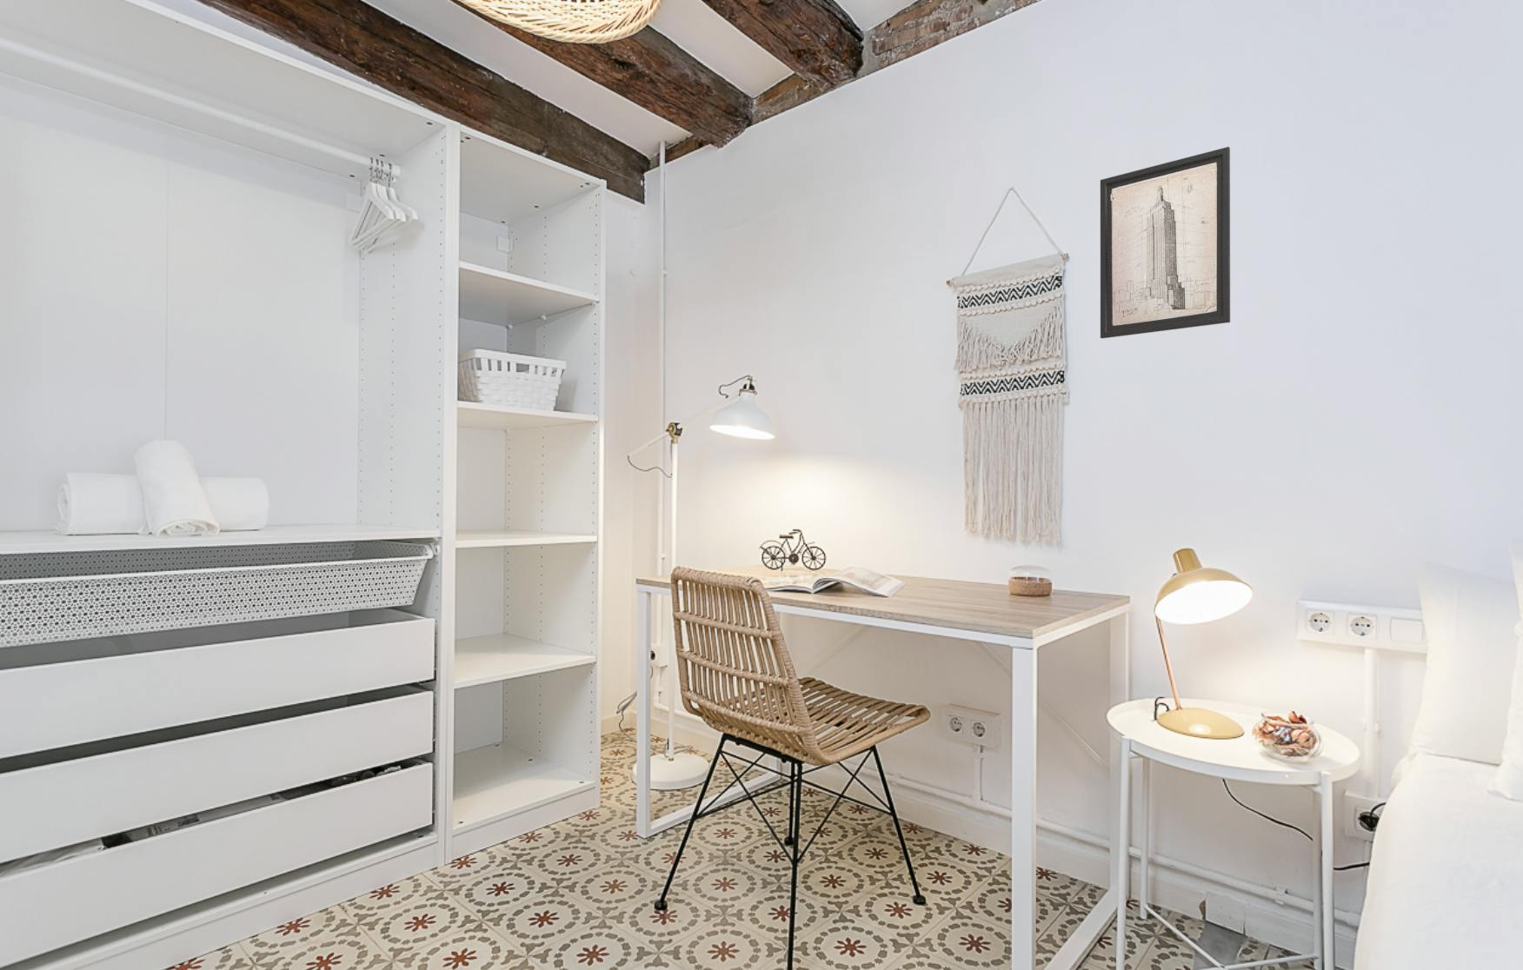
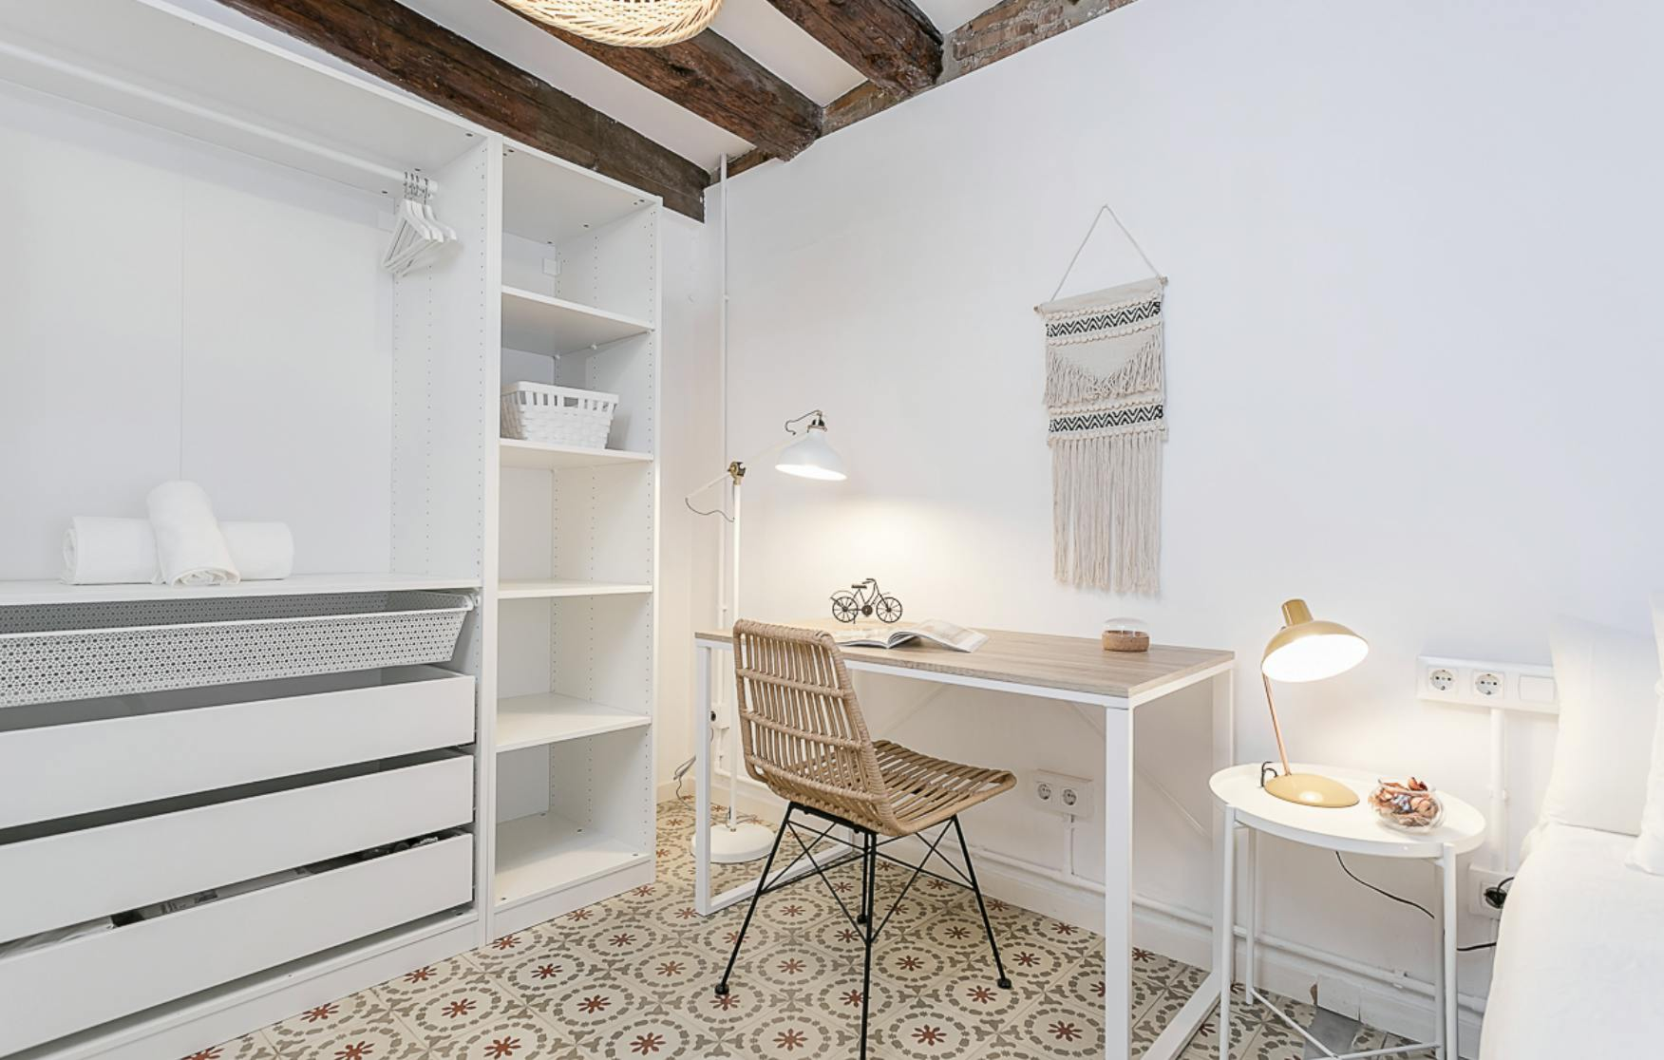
- wall art [1100,146,1231,339]
